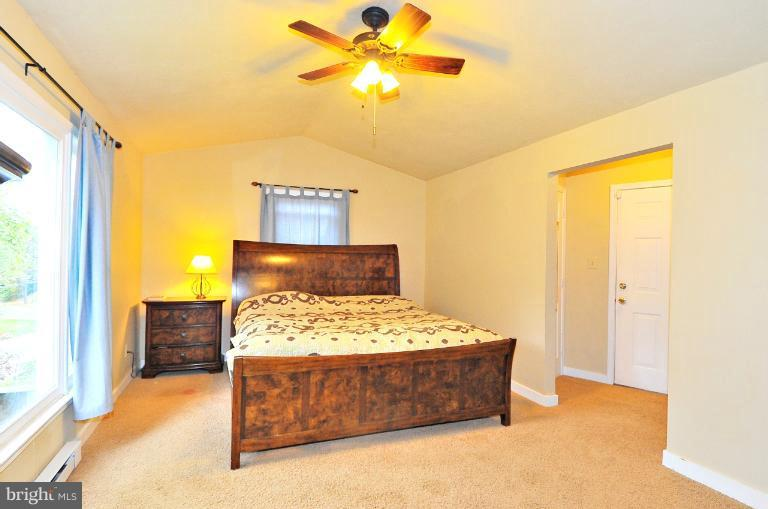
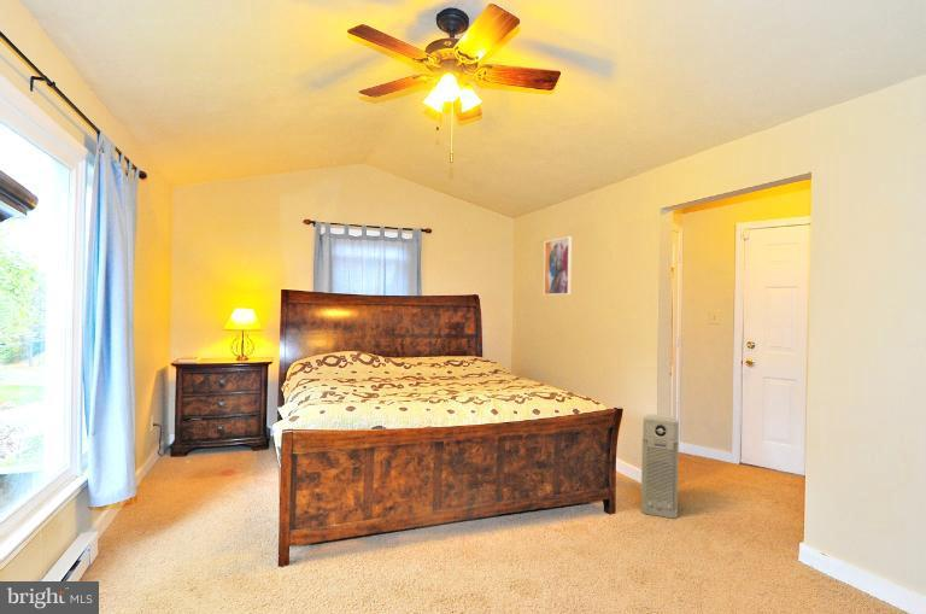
+ wall art [543,235,573,296]
+ air purifier [640,414,680,520]
